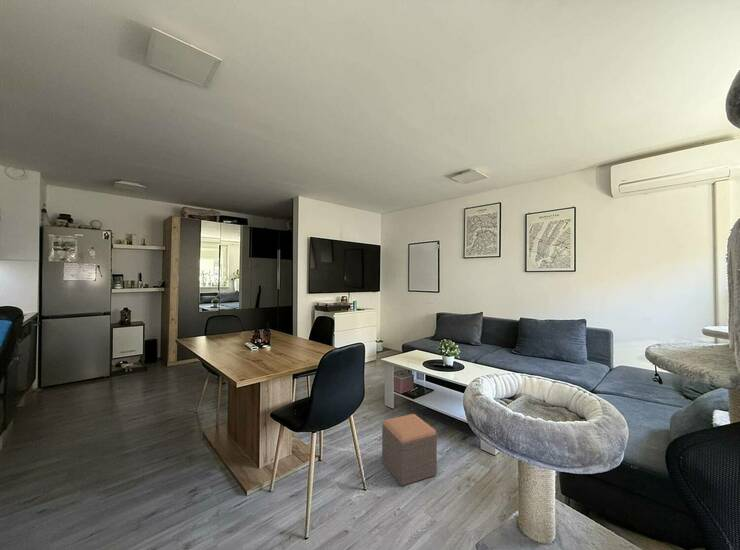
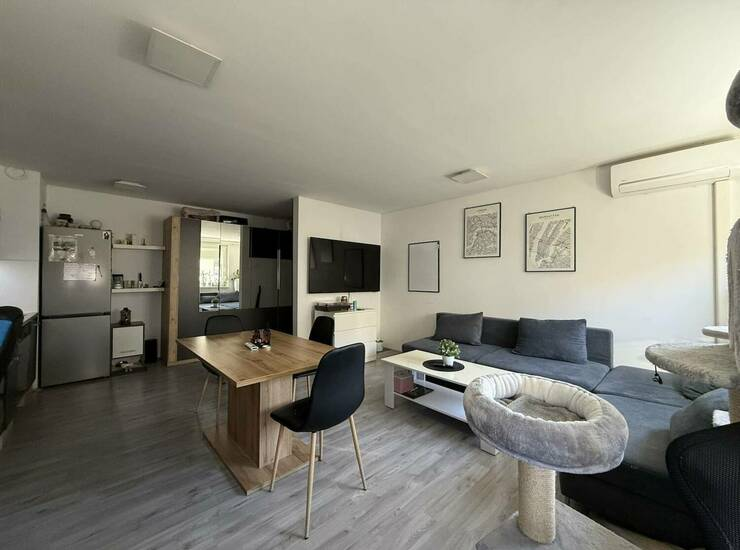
- footstool [381,413,438,487]
